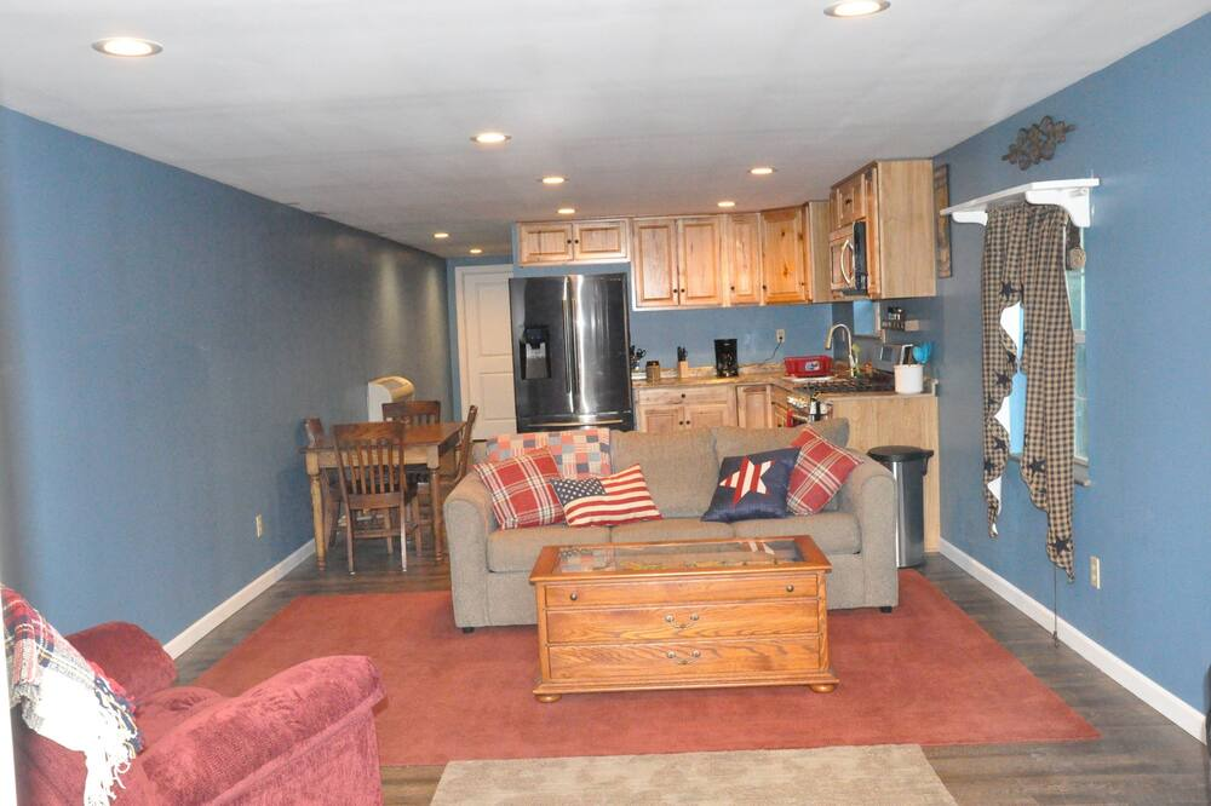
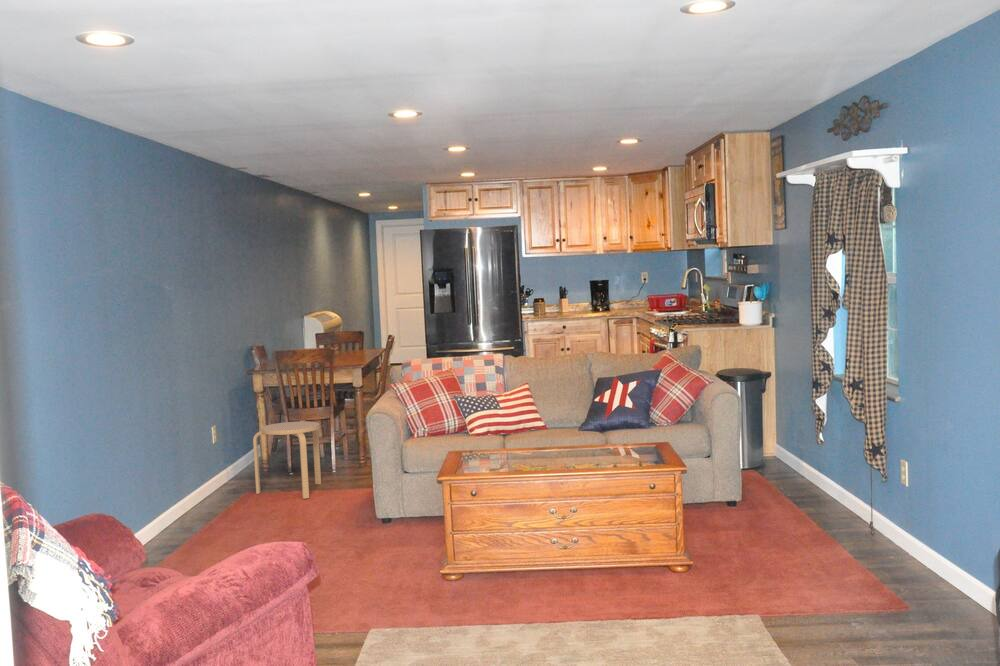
+ stool [252,420,322,500]
